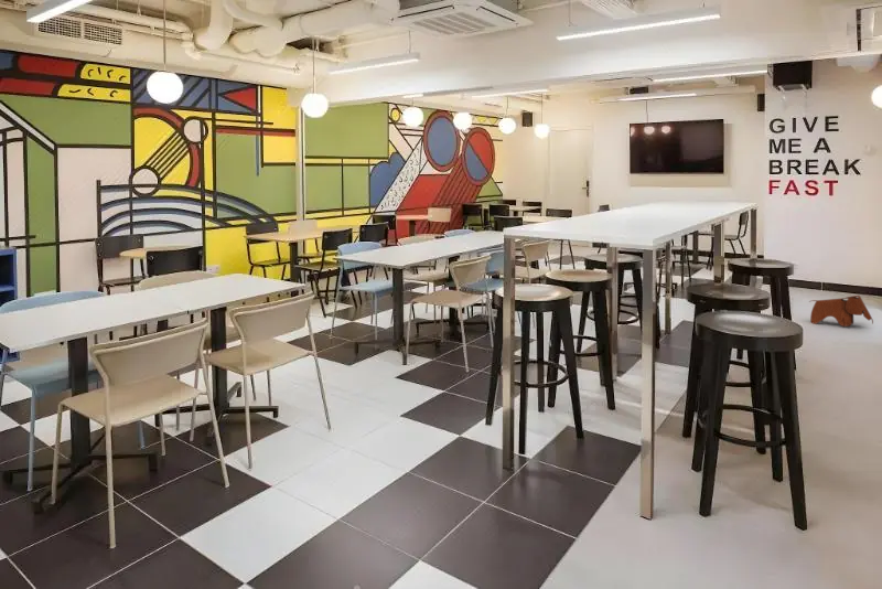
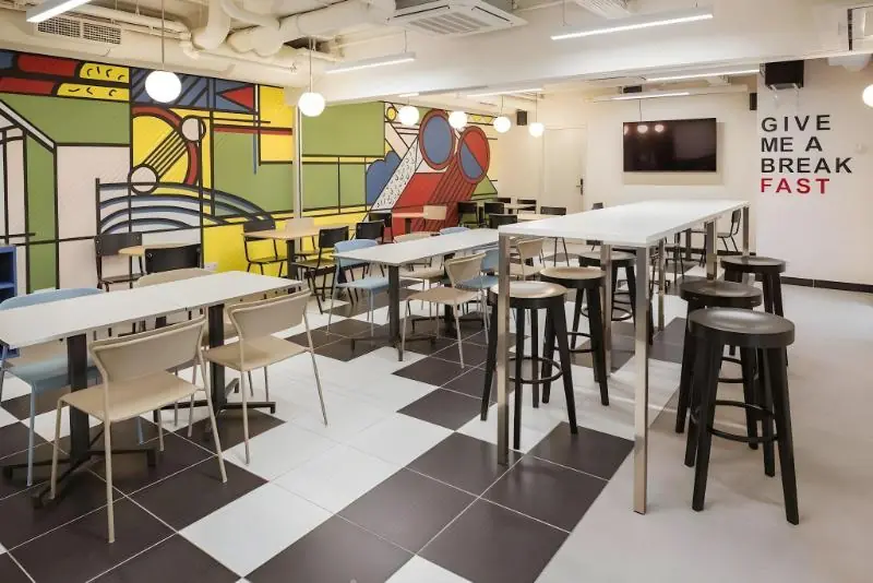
- toy elephant [808,294,874,328]
